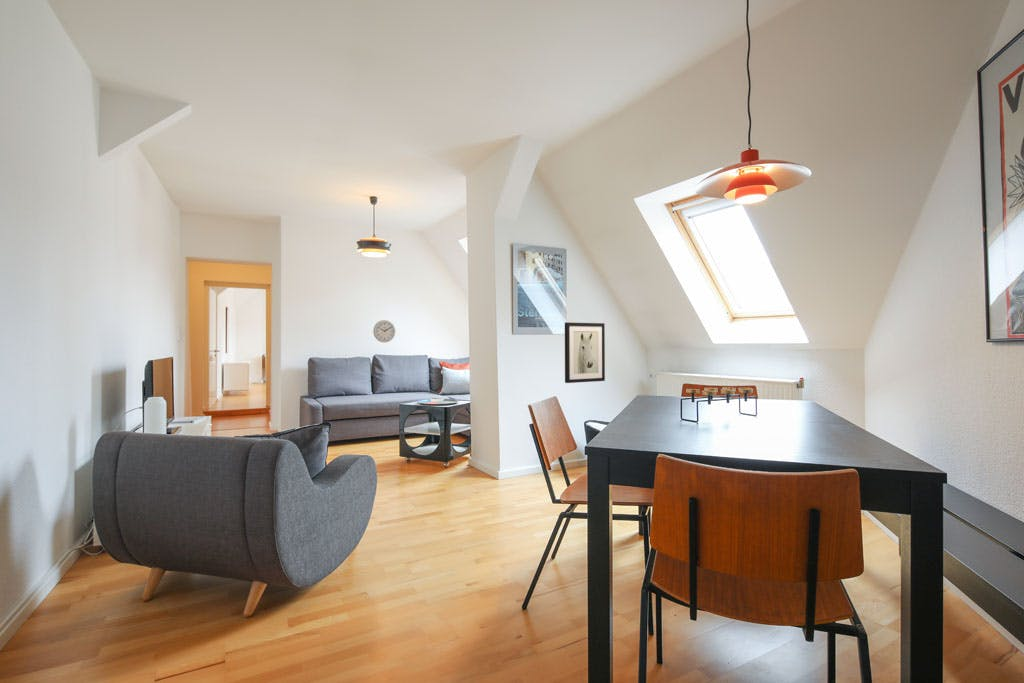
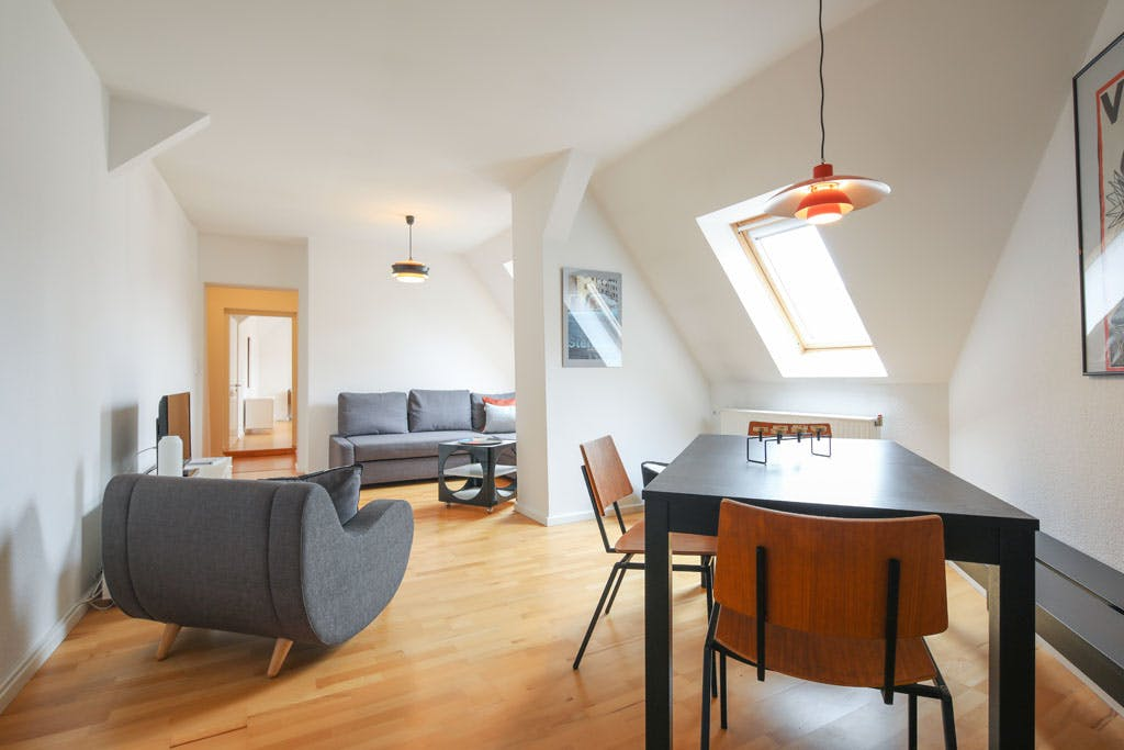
- wall art [564,321,606,384]
- wall clock [372,319,396,343]
